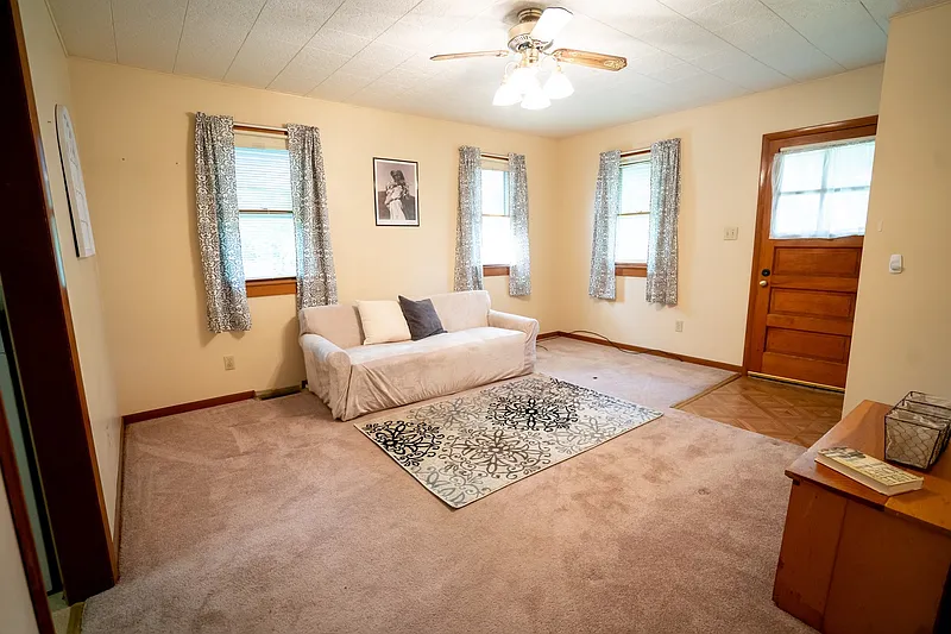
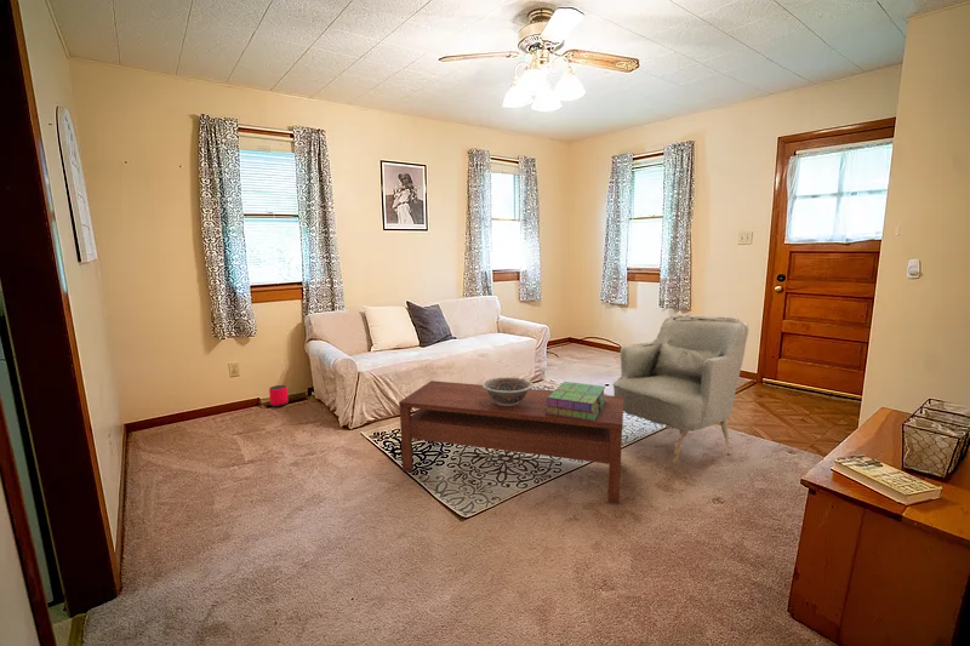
+ decorative bowl [481,376,535,406]
+ armchair [611,314,749,464]
+ coffee table [398,379,624,505]
+ speaker [268,384,290,408]
+ stack of books [544,381,607,421]
